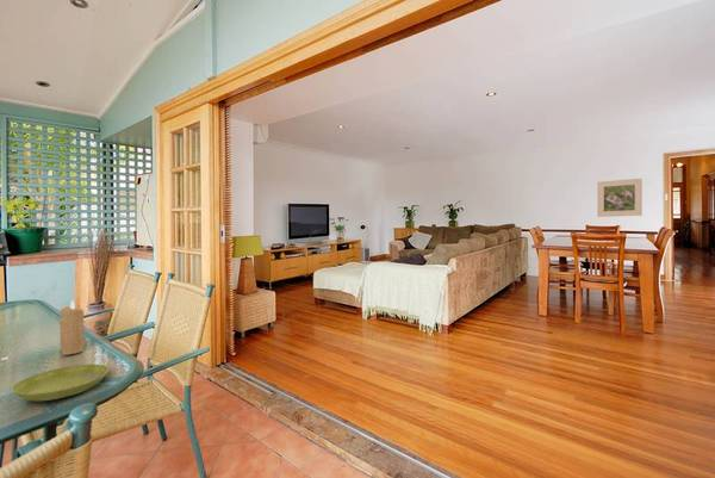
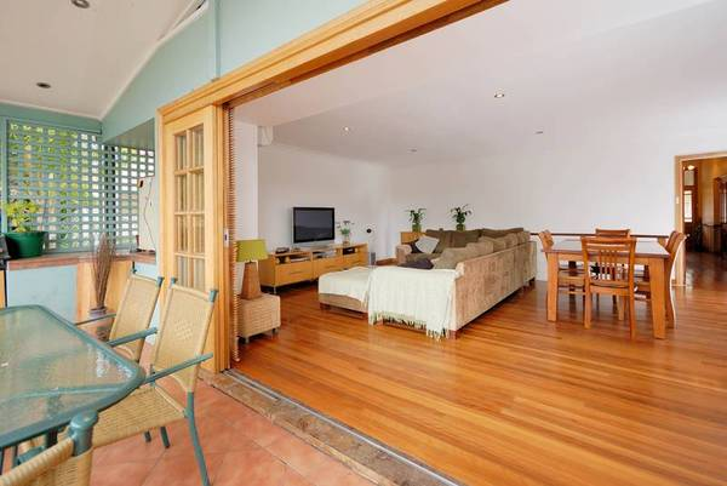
- saucer [11,364,110,402]
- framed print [596,178,644,218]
- candle [58,299,86,356]
